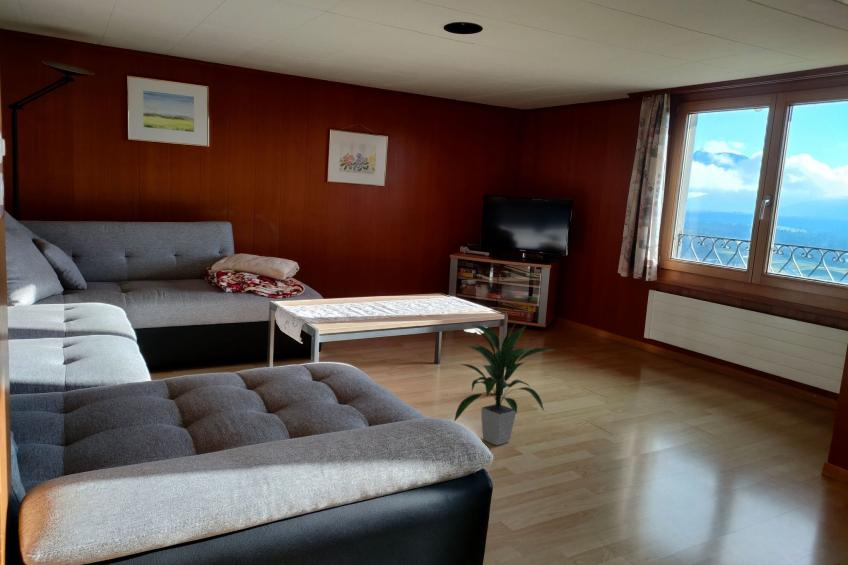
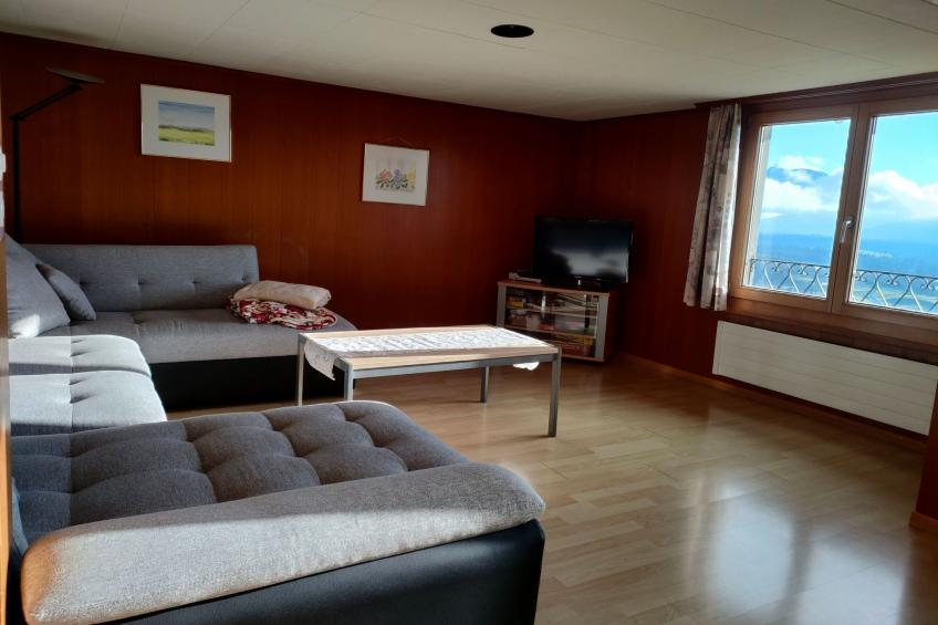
- indoor plant [453,322,553,446]
